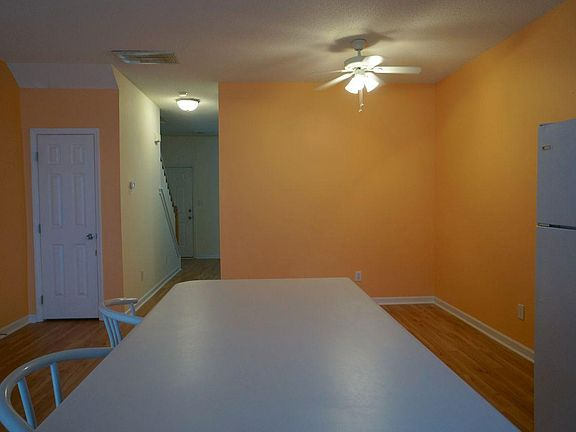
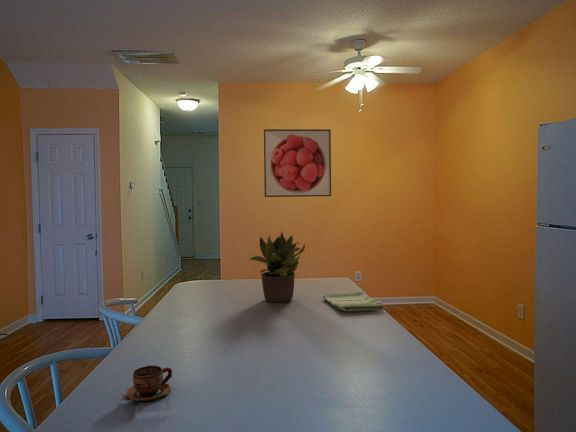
+ cup [125,365,173,402]
+ potted plant [249,232,306,303]
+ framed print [263,128,332,198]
+ dish towel [322,291,385,312]
